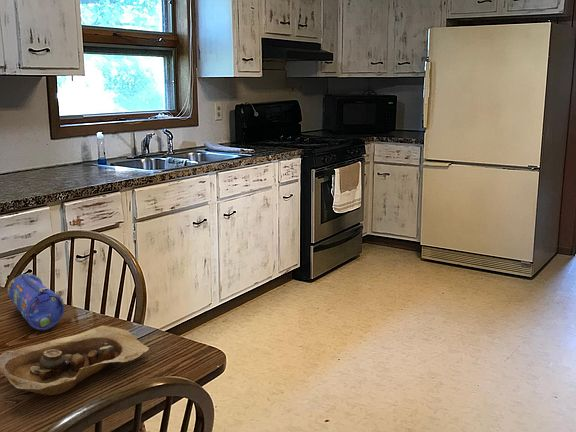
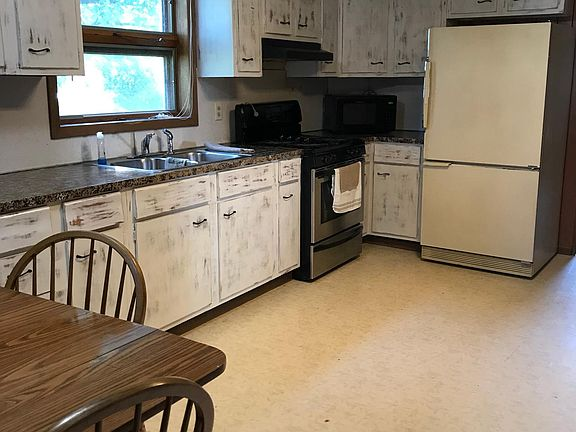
- bowl [0,324,150,396]
- pencil case [6,273,66,331]
